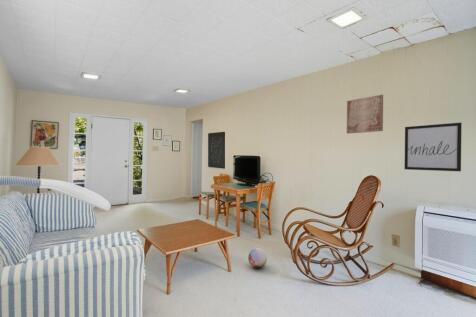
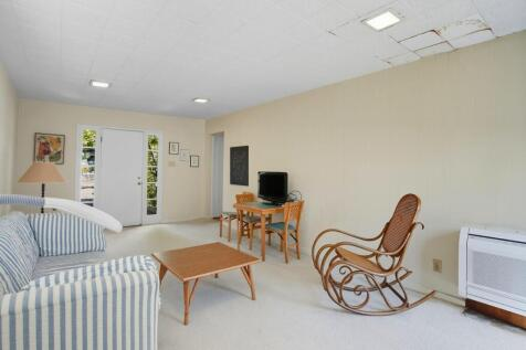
- wall art [346,94,384,135]
- wall art [404,122,463,172]
- ball [247,247,268,269]
